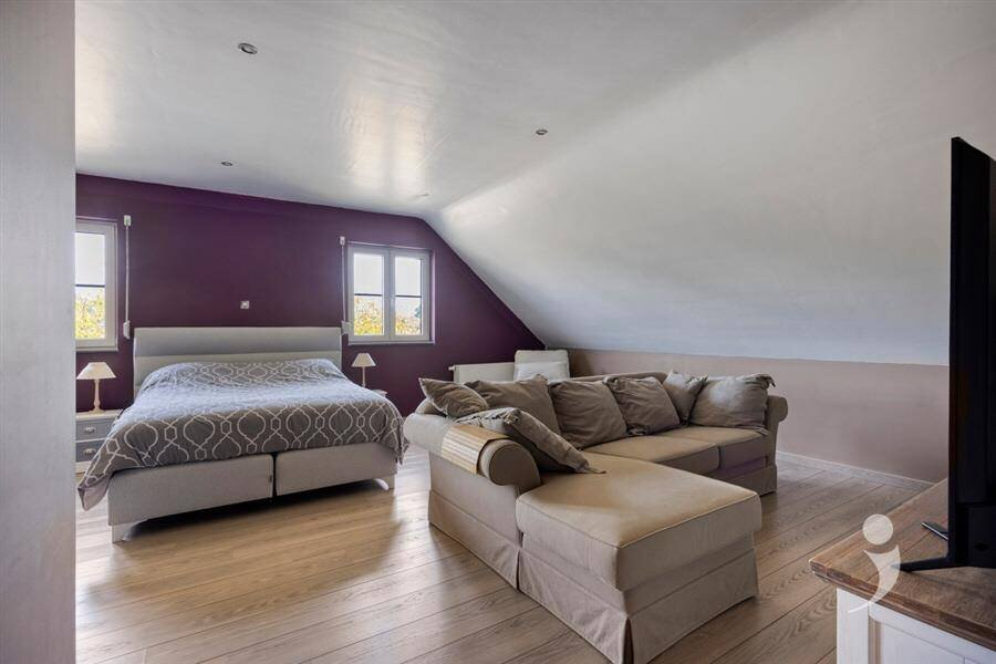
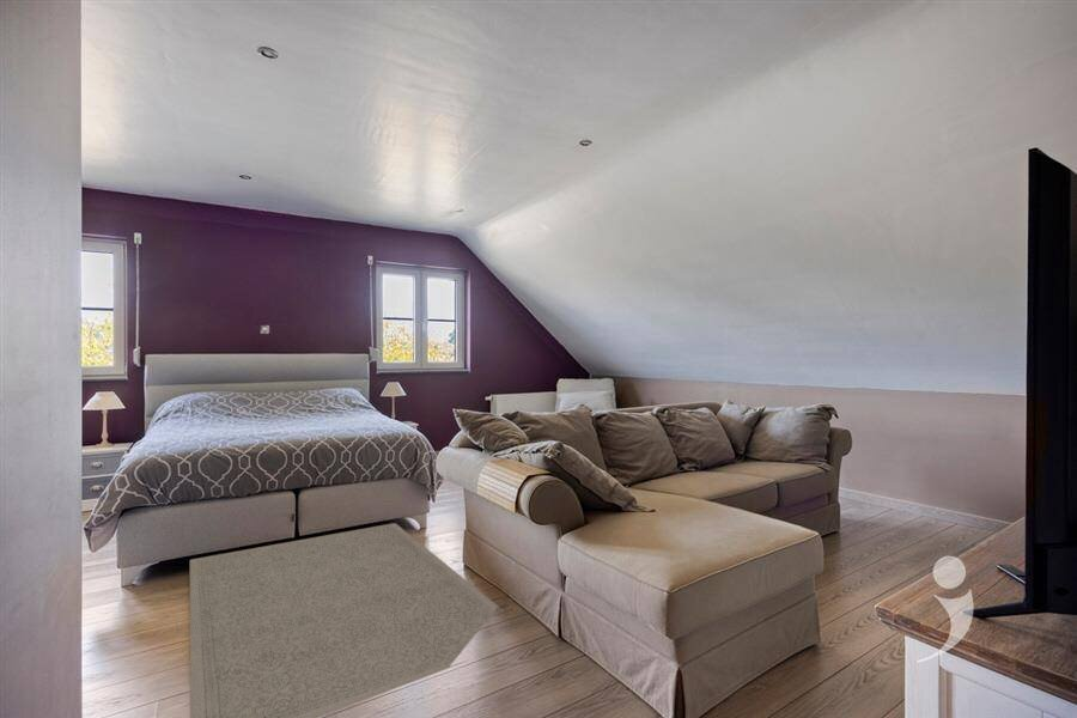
+ rug [189,522,507,718]
